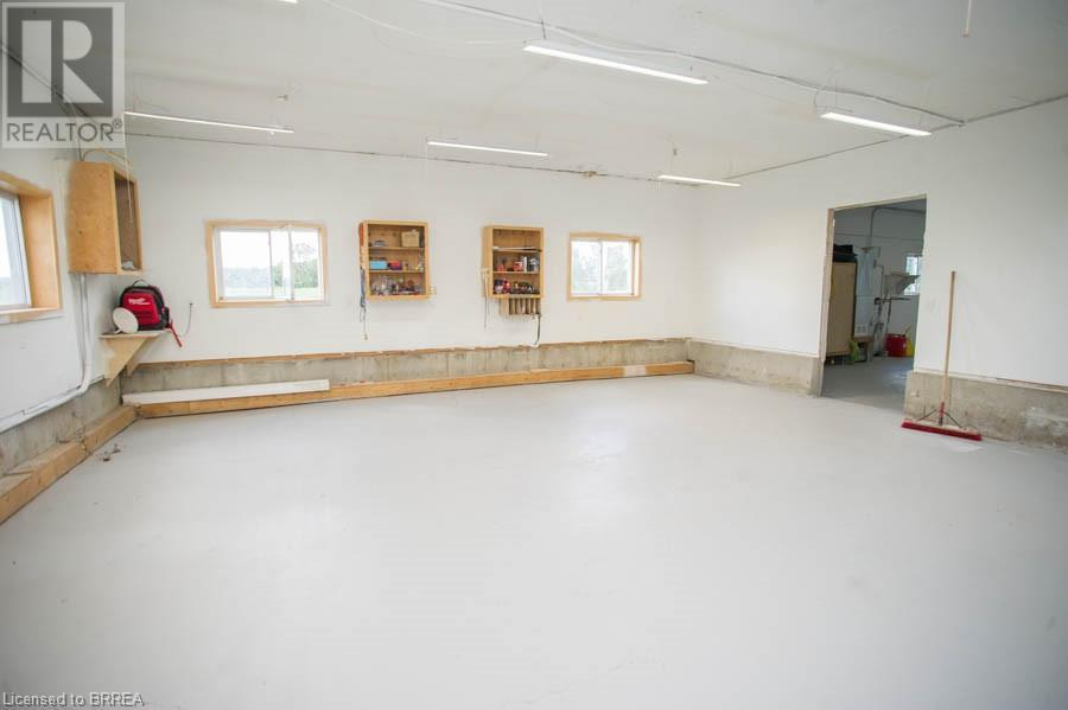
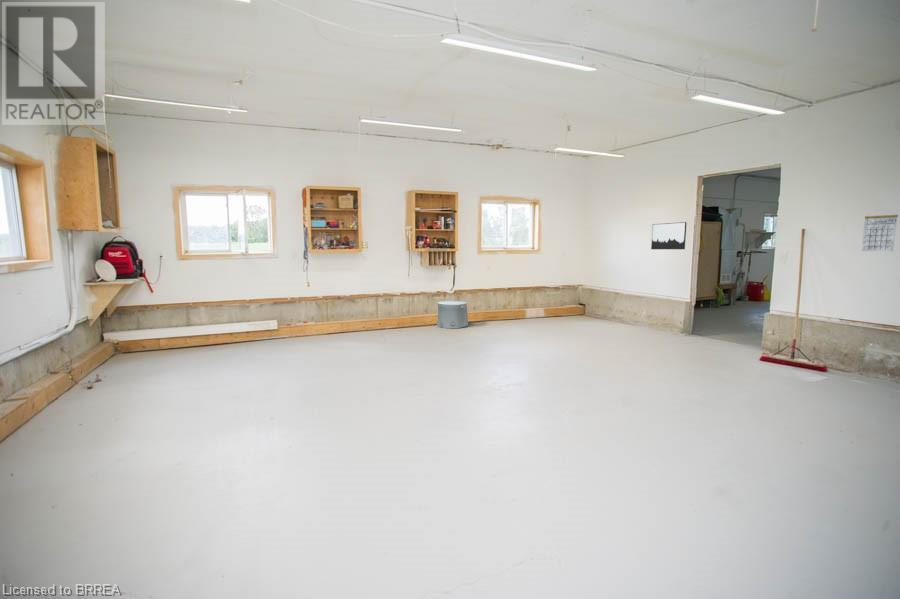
+ trash can [436,300,469,329]
+ calendar [861,209,899,252]
+ wall art [650,221,688,250]
